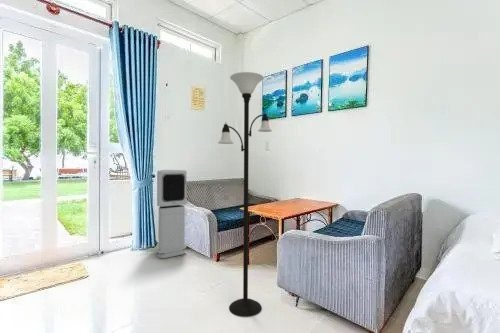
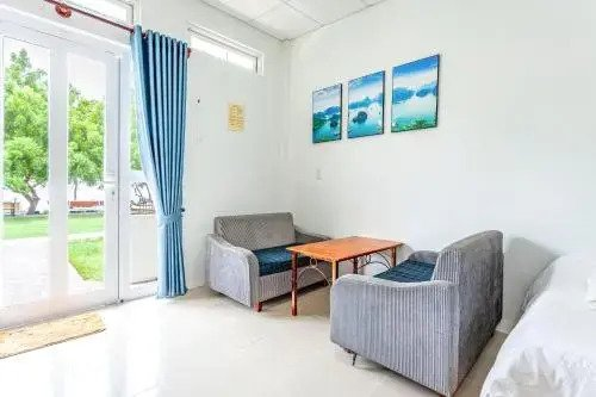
- air purifier [156,169,188,259]
- floor lamp [217,71,273,318]
